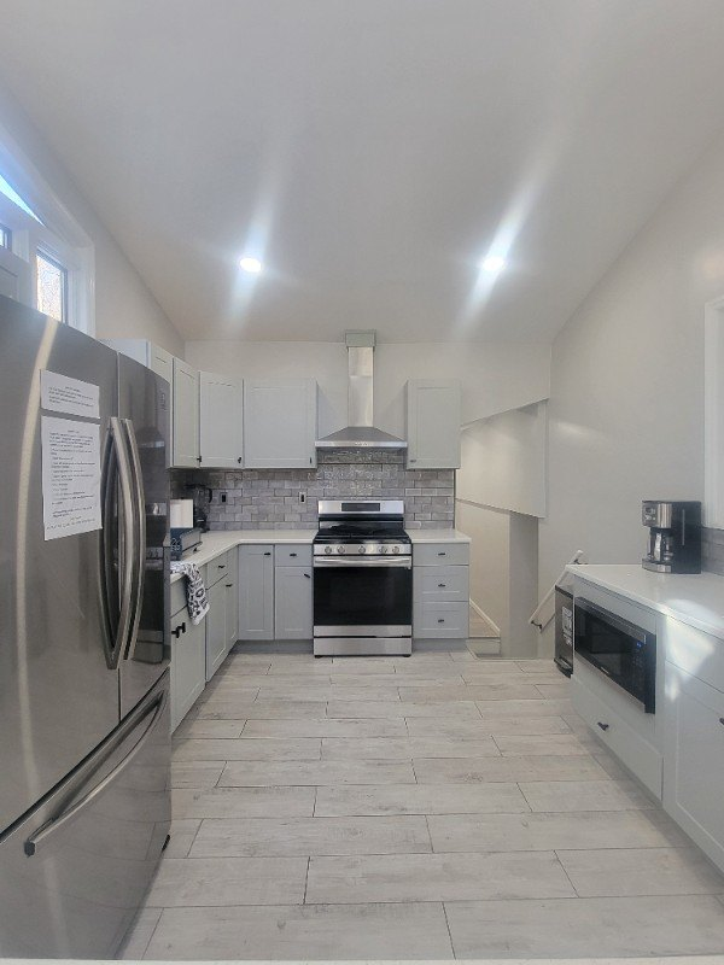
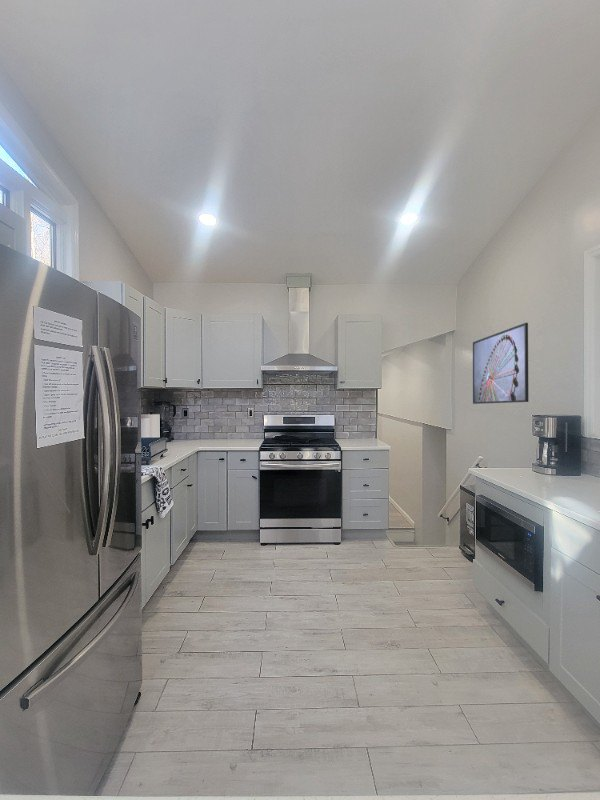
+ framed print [472,322,530,405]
